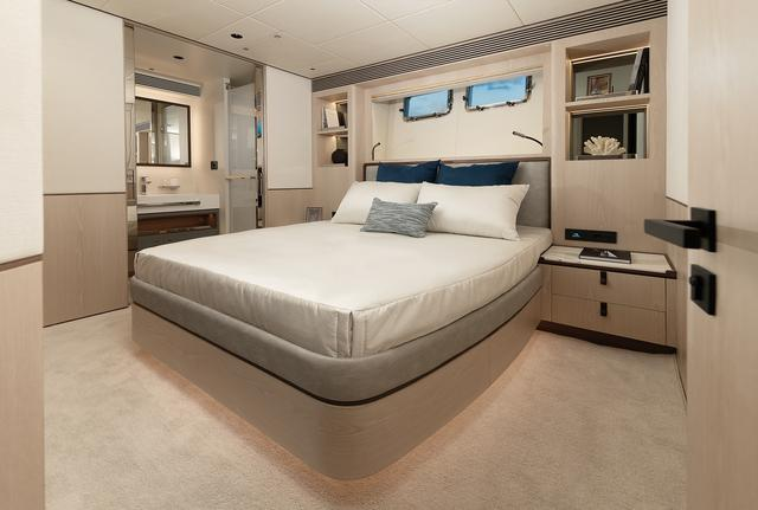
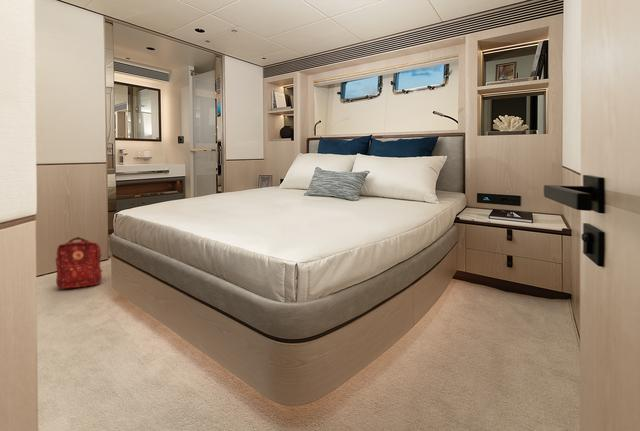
+ backpack [55,236,103,290]
